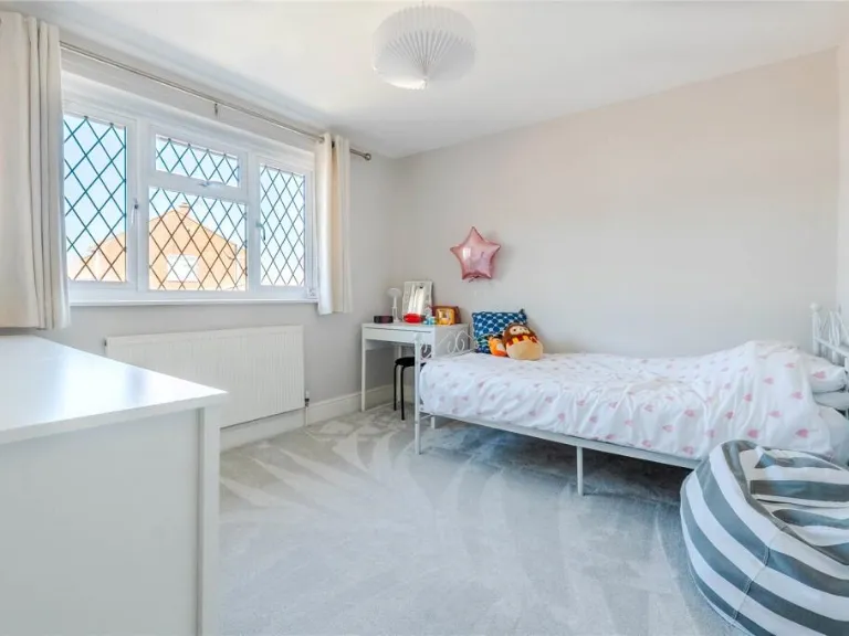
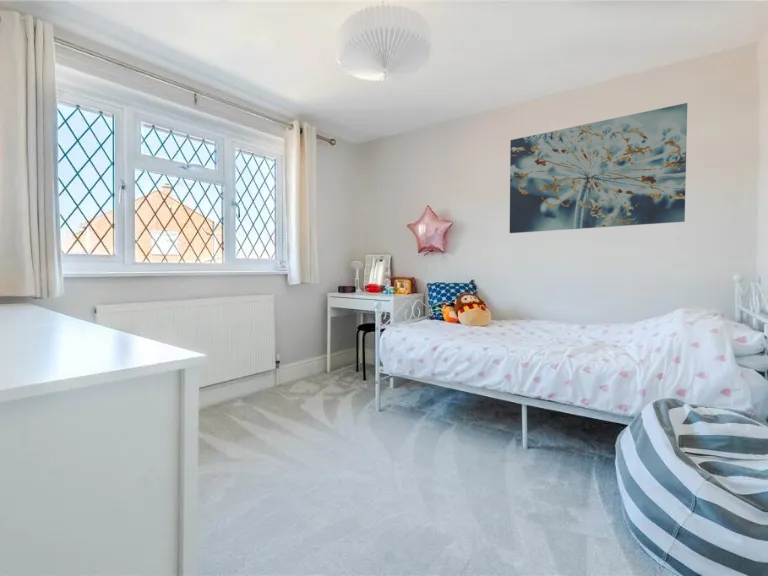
+ wall art [509,102,688,234]
